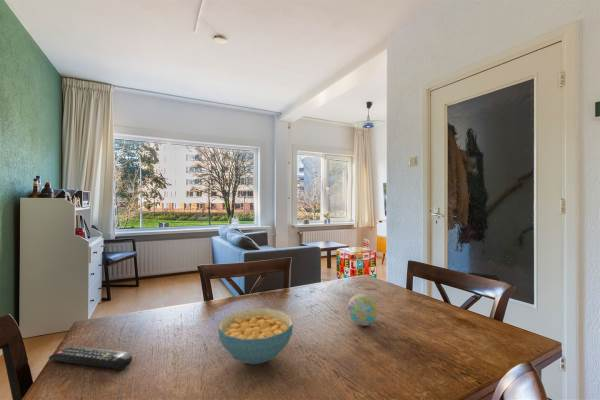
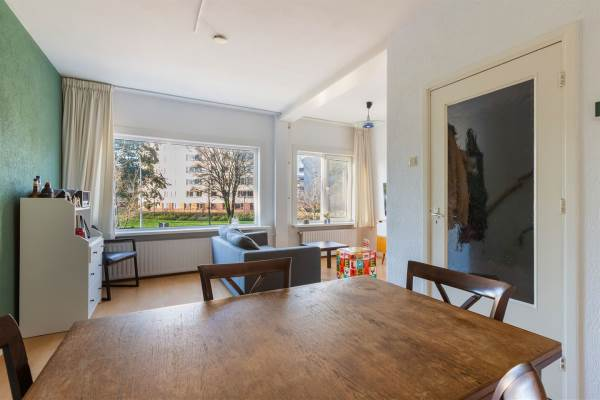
- cereal bowl [217,307,294,365]
- remote control [48,345,133,370]
- decorative ball [347,293,379,327]
